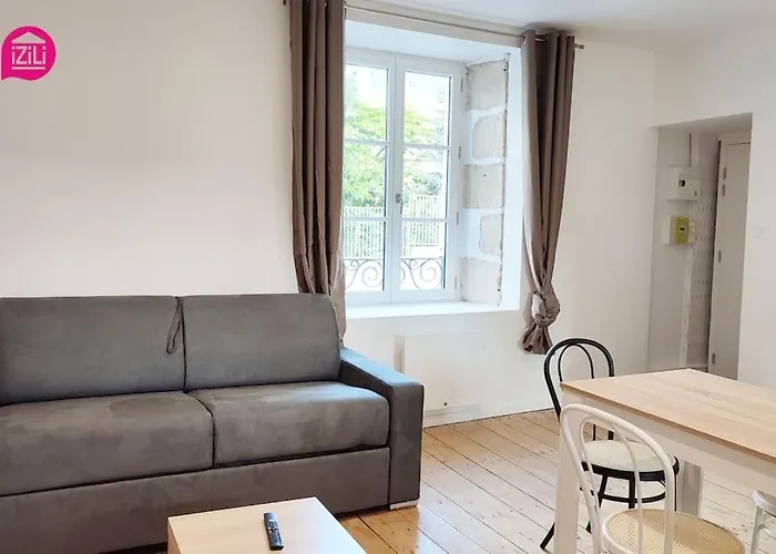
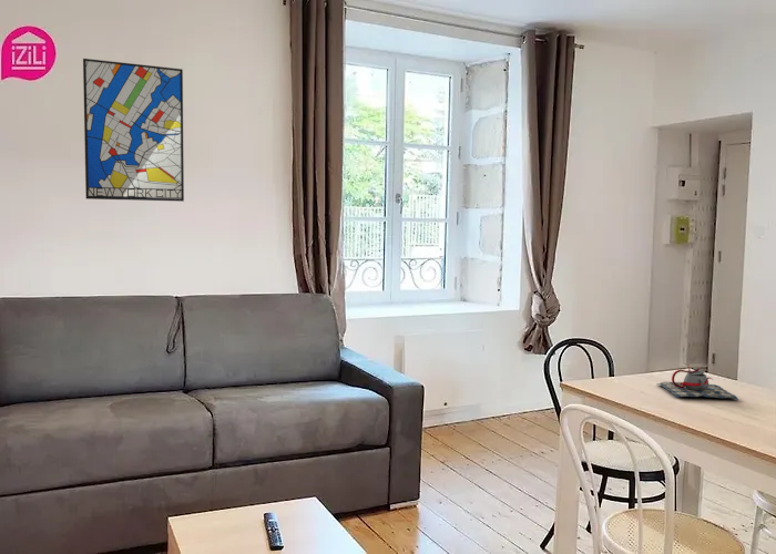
+ wall art [82,58,185,203]
+ teapot [655,363,739,401]
